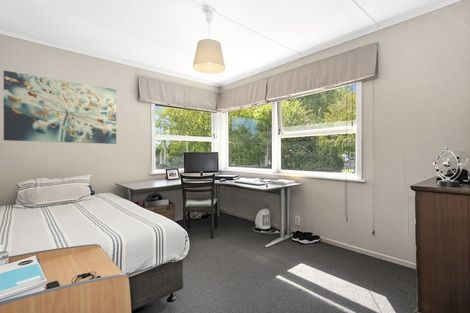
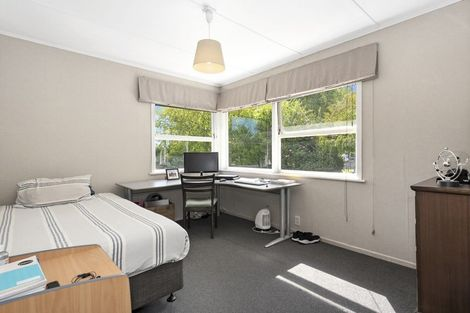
- wall art [3,69,117,145]
